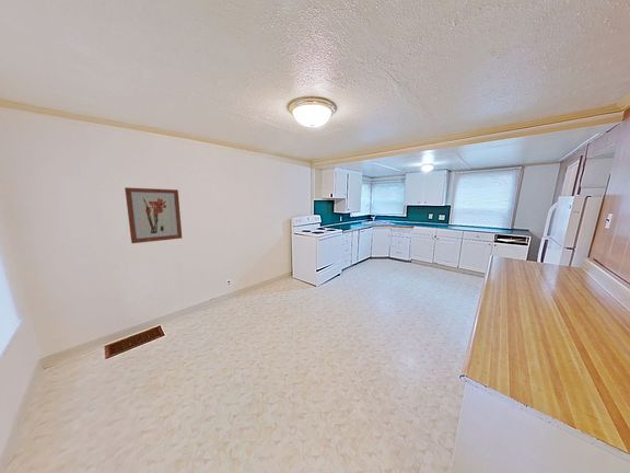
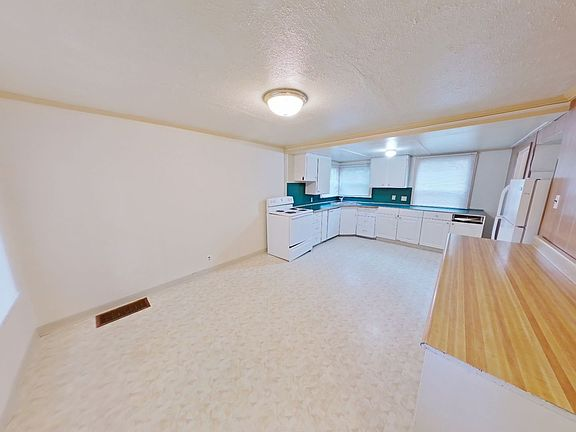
- wall art [124,186,183,244]
